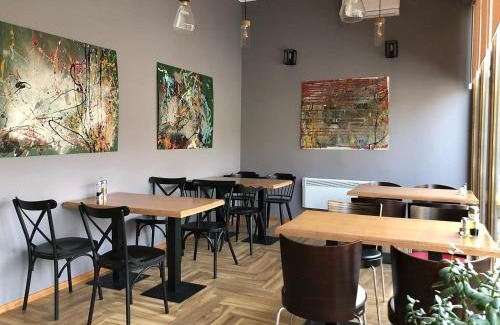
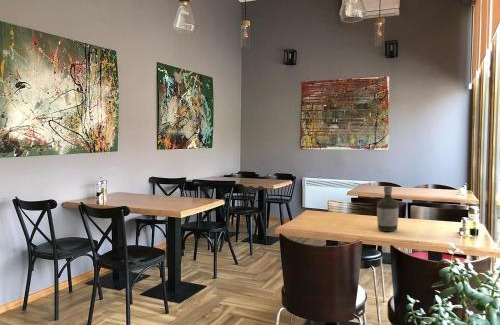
+ bottle [376,185,400,232]
